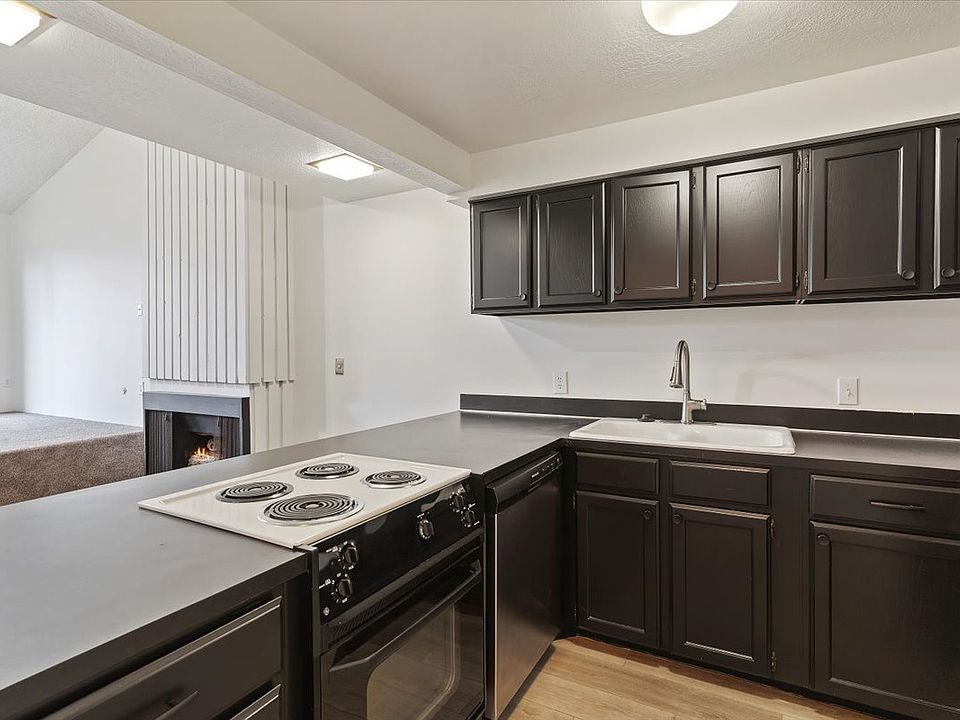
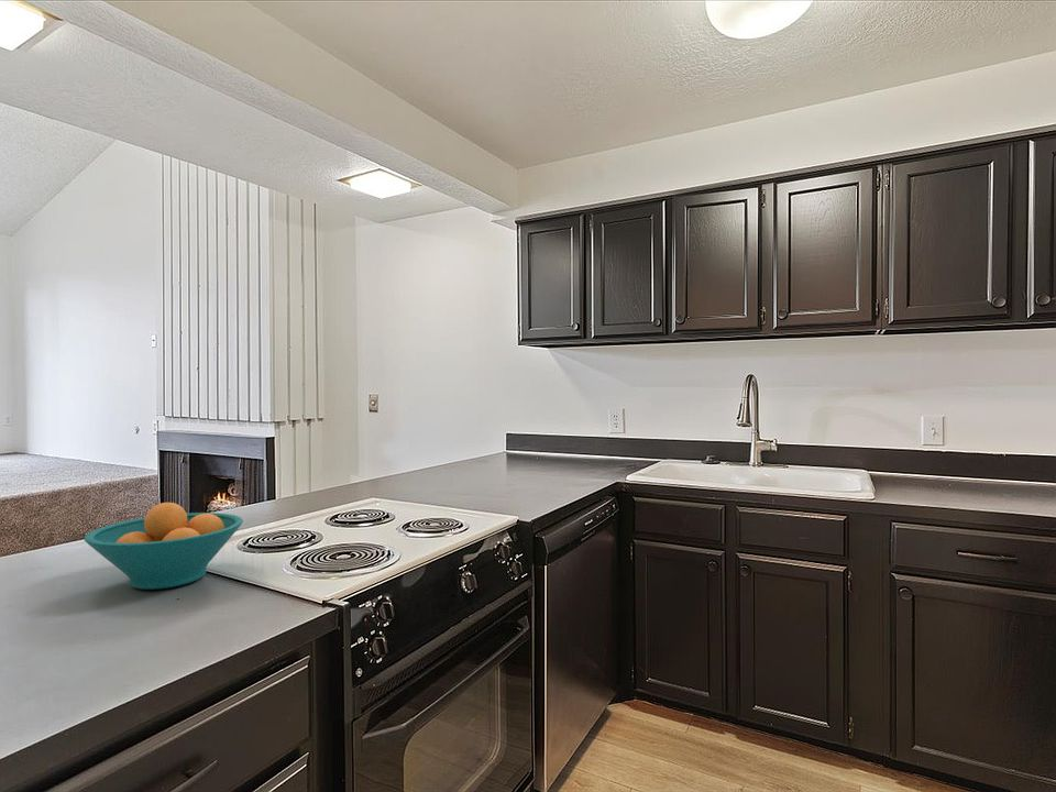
+ fruit bowl [84,502,244,591]
